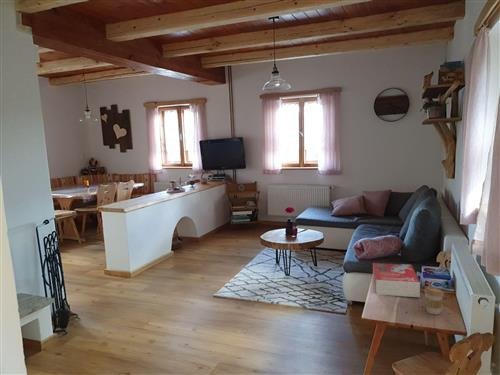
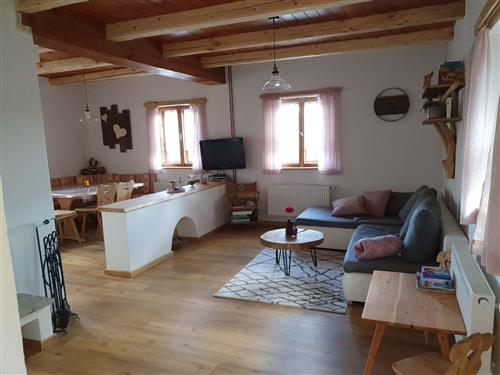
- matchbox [372,262,421,298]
- coffee cup [423,286,445,315]
